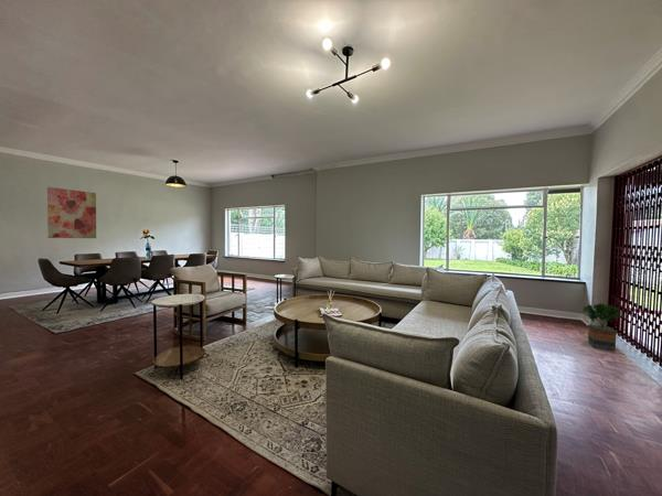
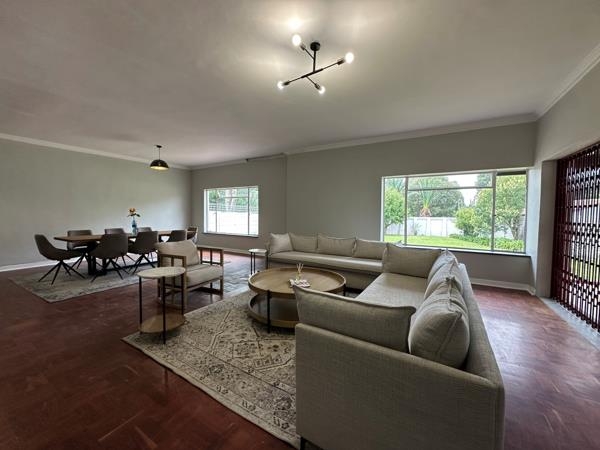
- potted tree [581,302,627,352]
- wall art [46,186,97,239]
